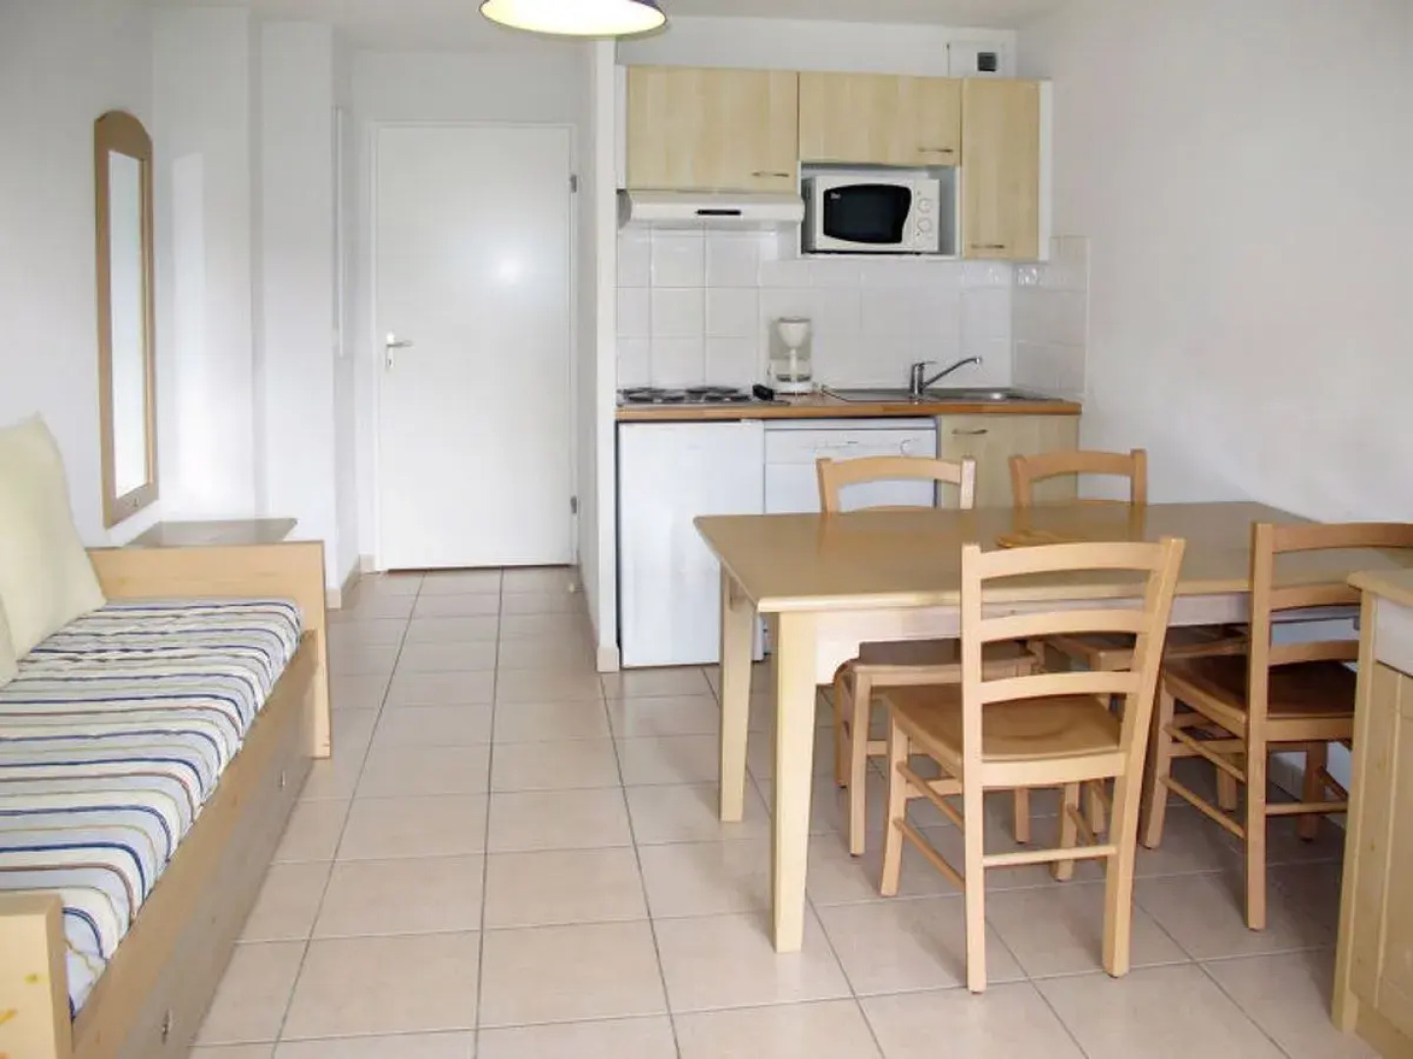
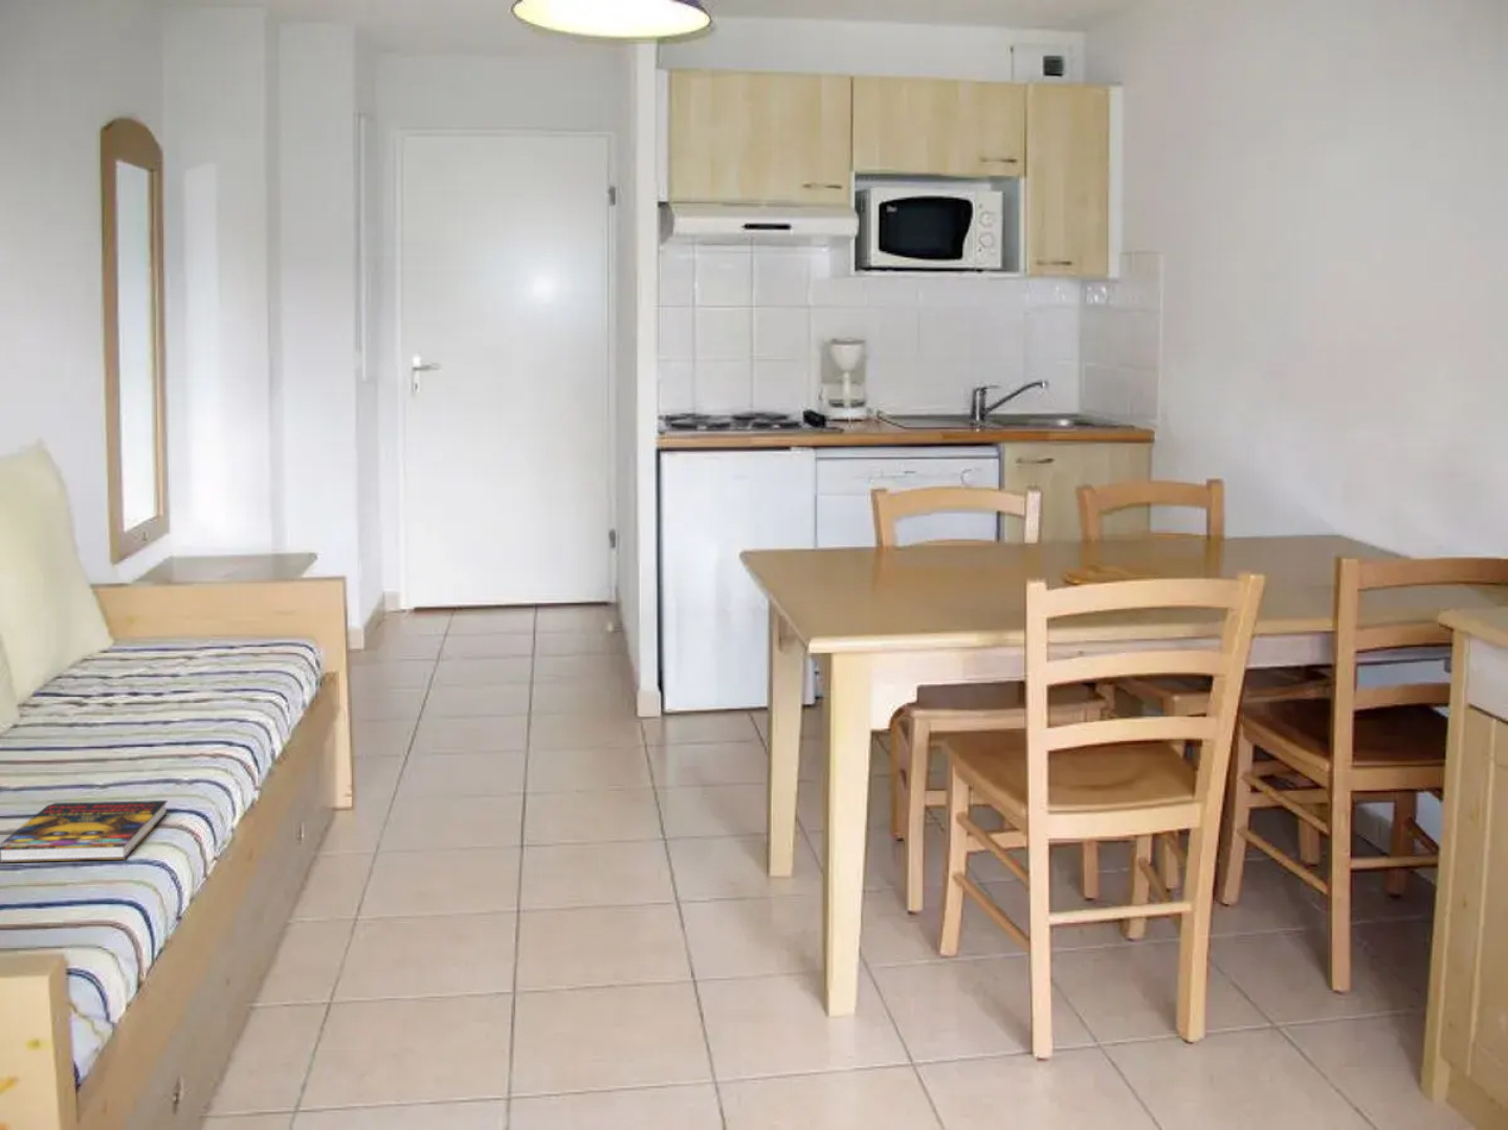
+ book [0,799,169,863]
